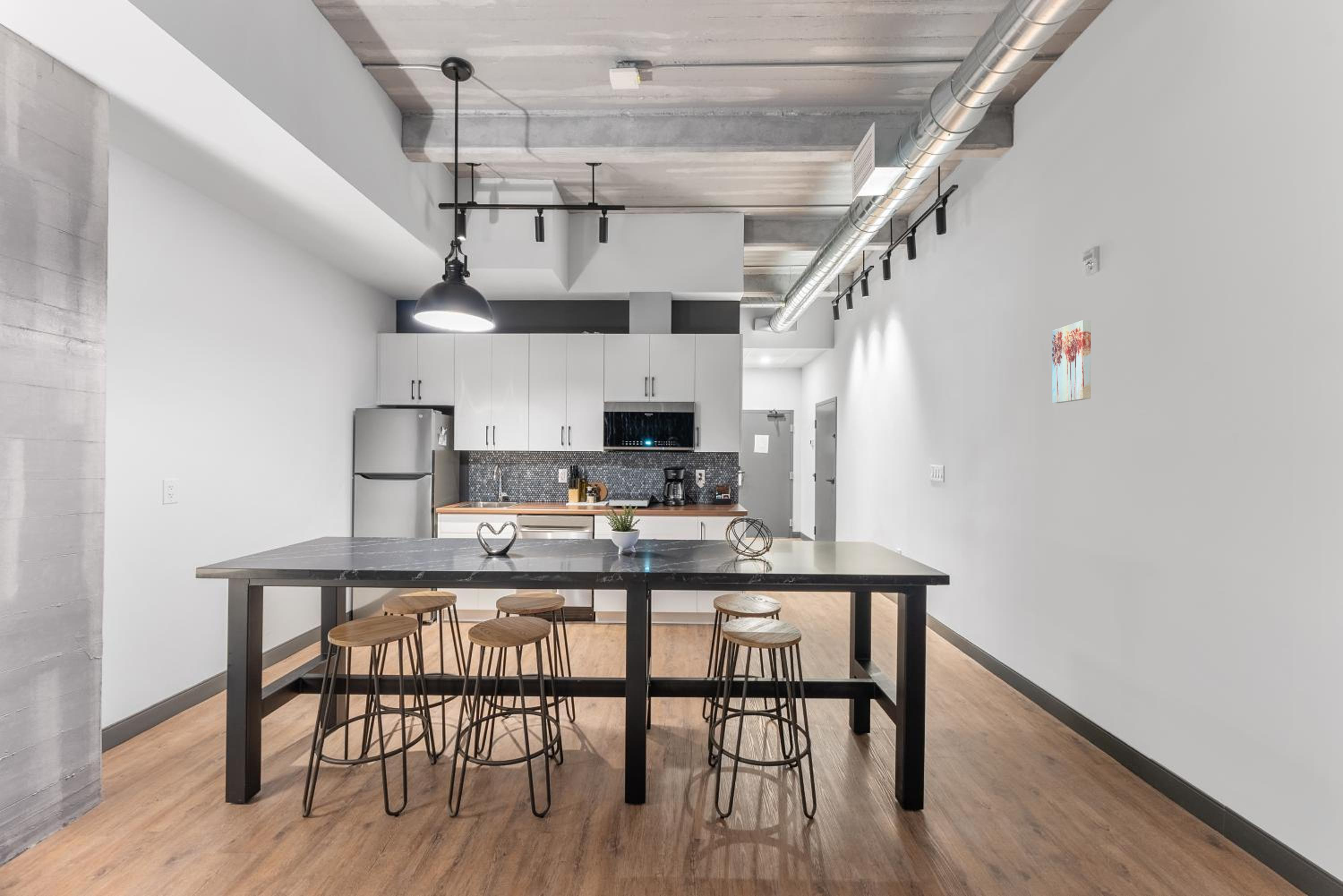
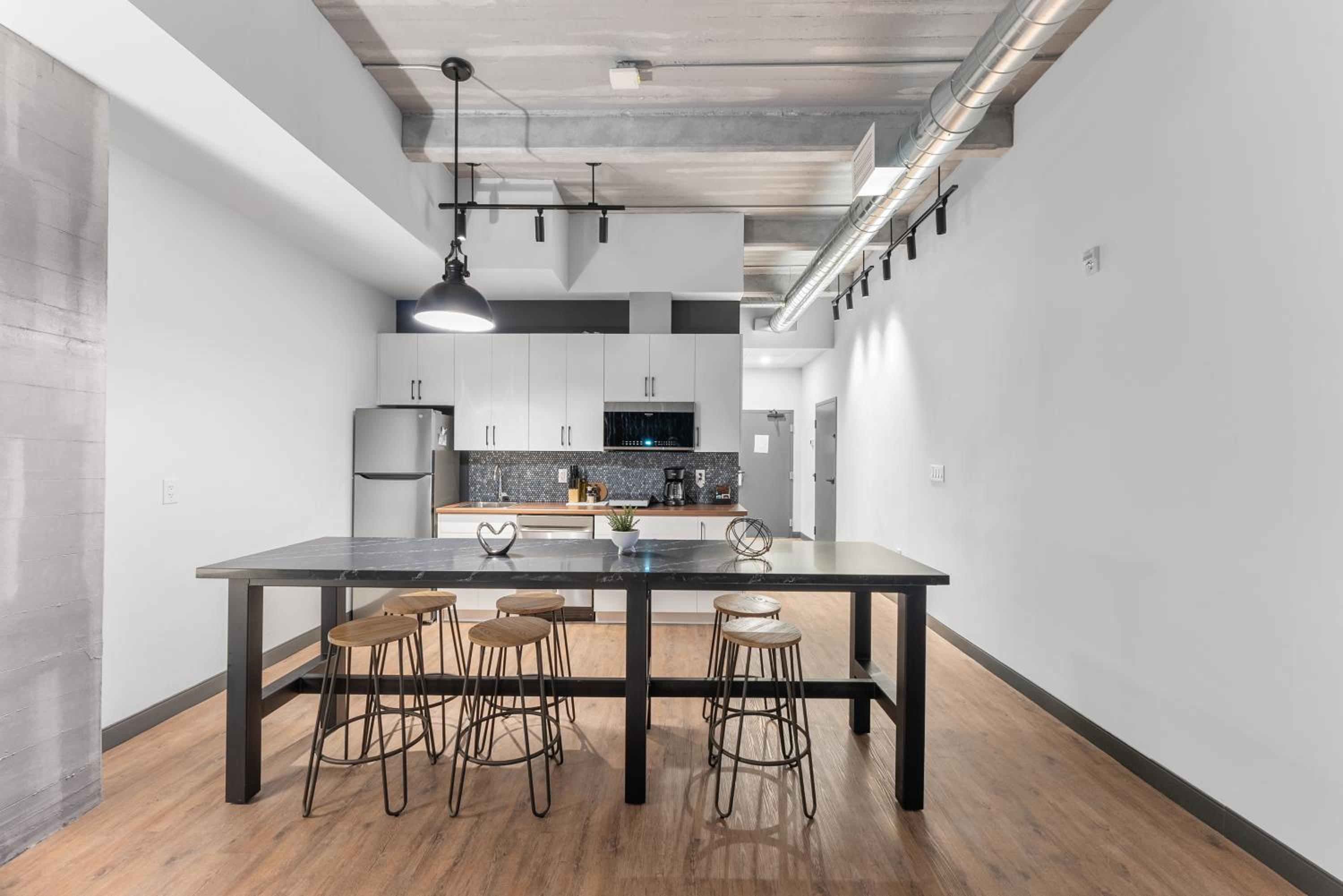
- wall art [1052,320,1091,404]
